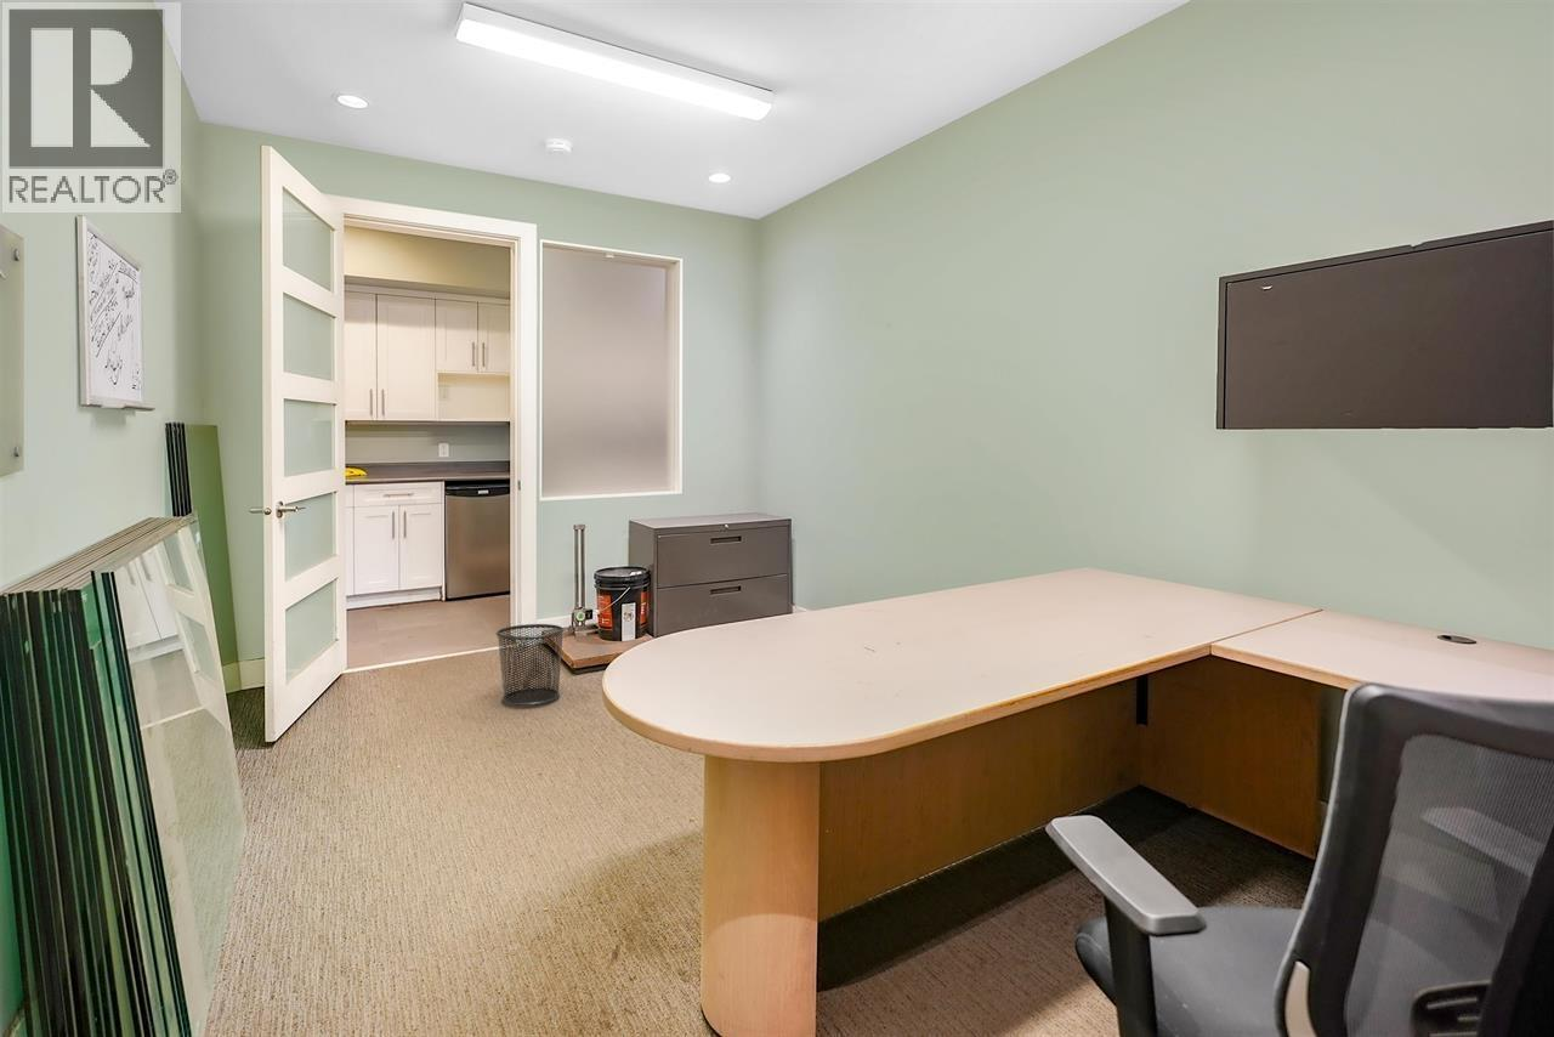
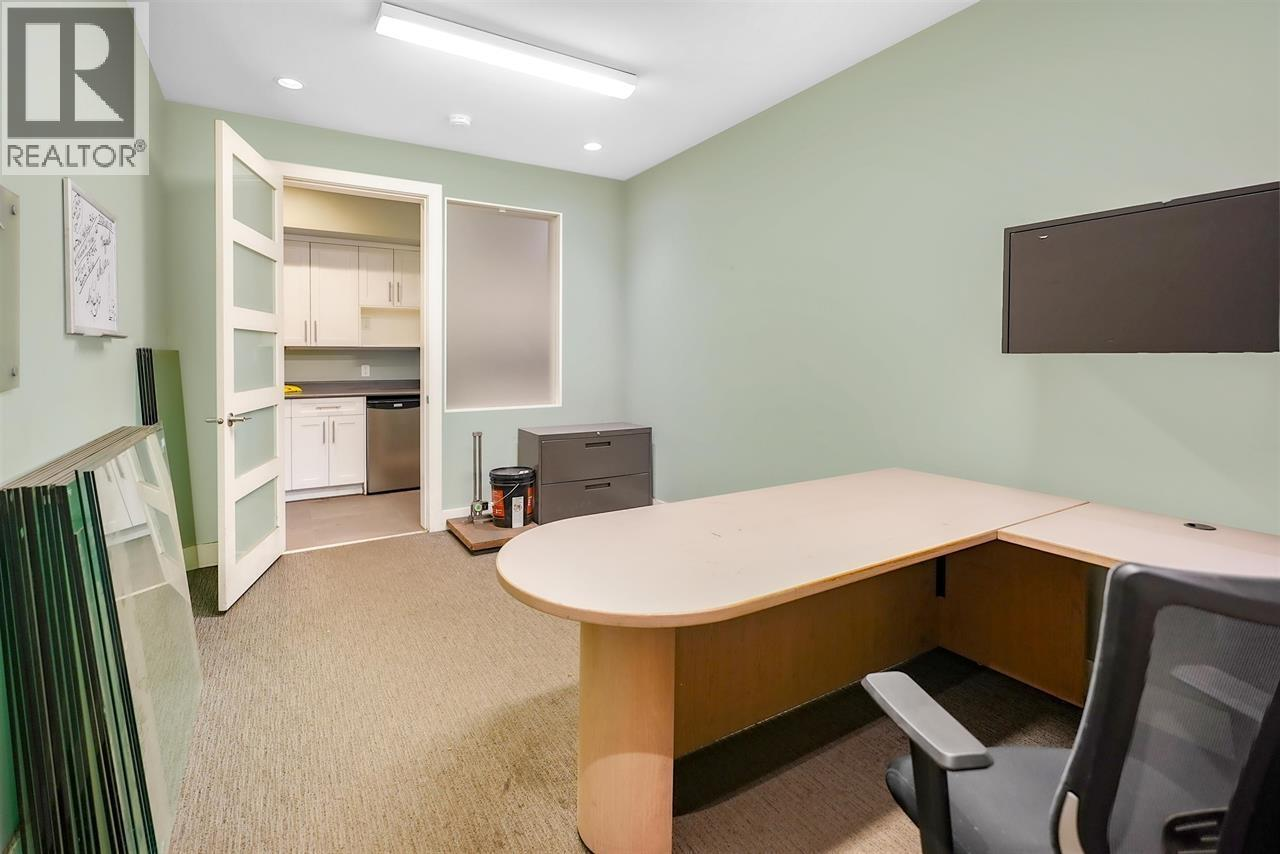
- waste bin [495,623,566,707]
